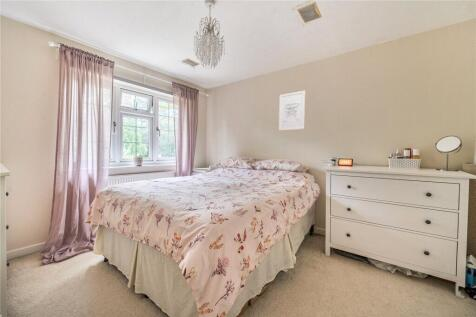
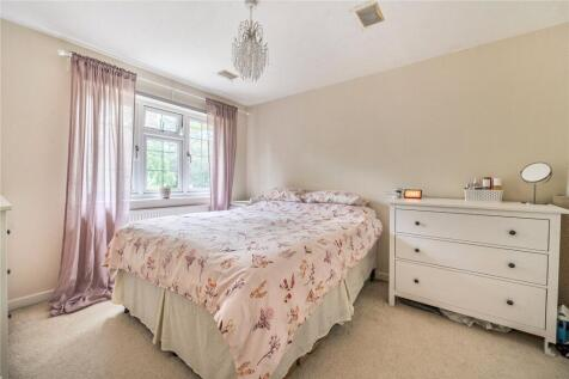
- wall art [278,90,306,131]
